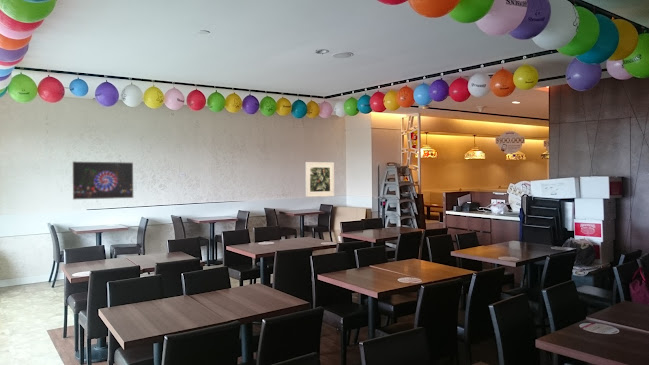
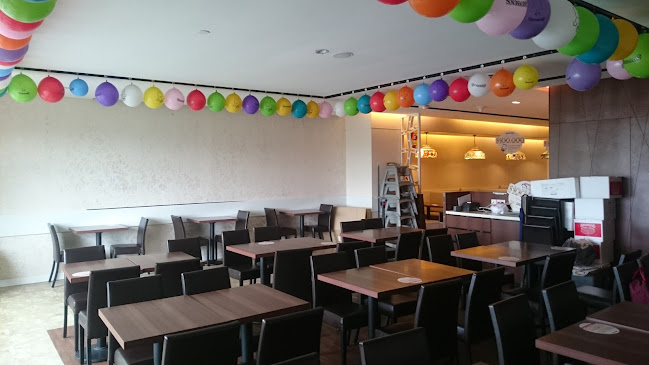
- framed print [71,160,134,201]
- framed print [304,161,335,198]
